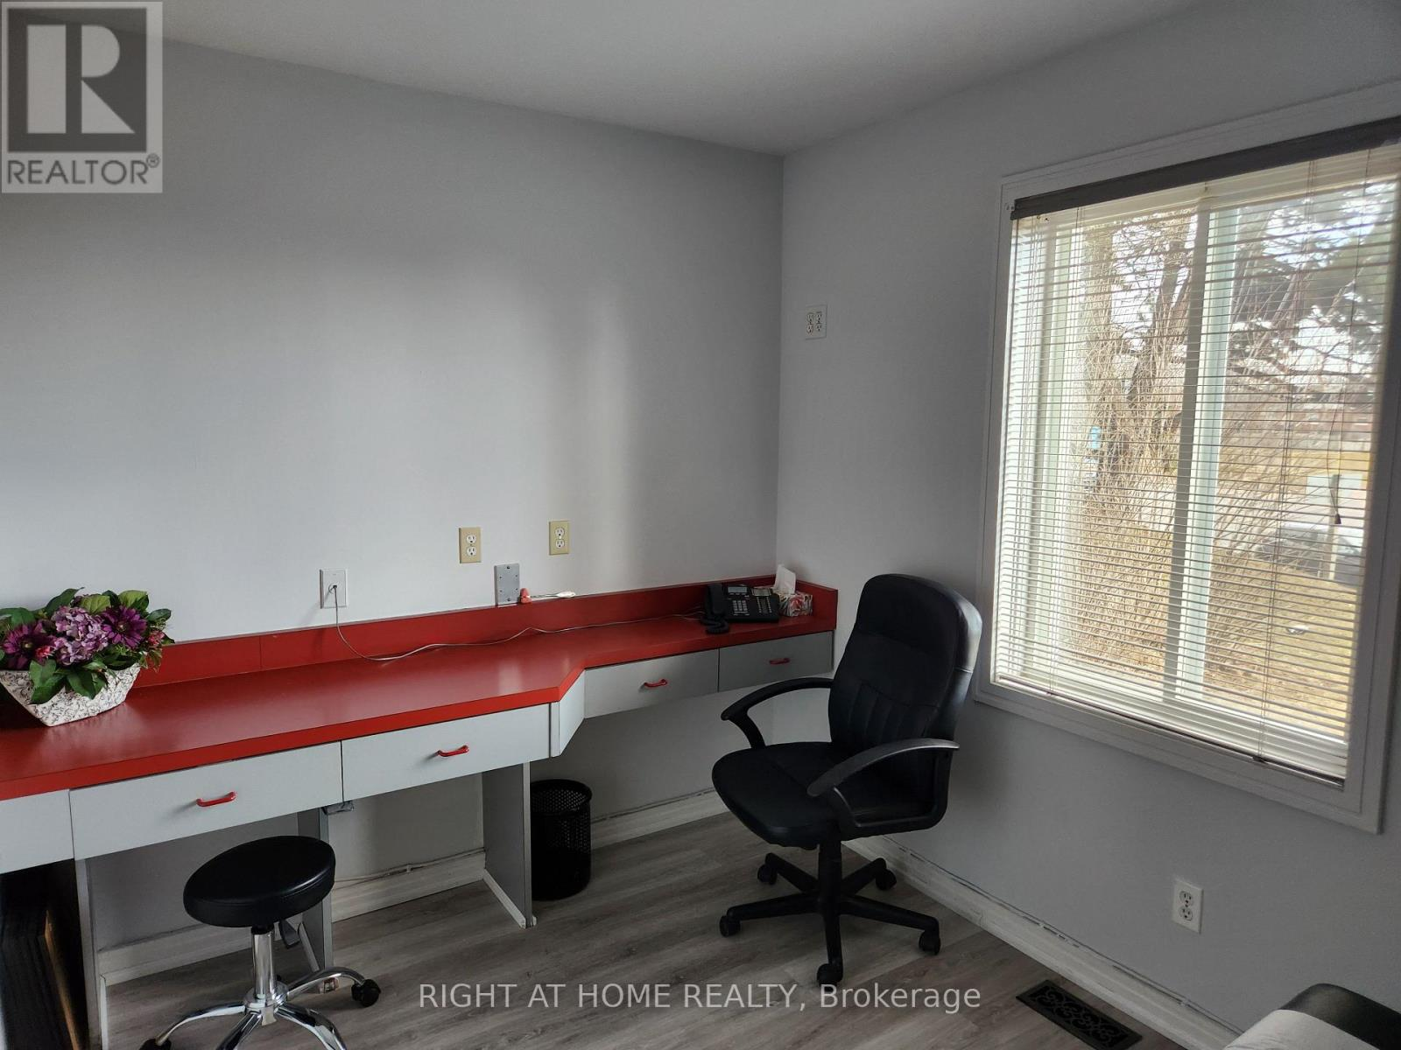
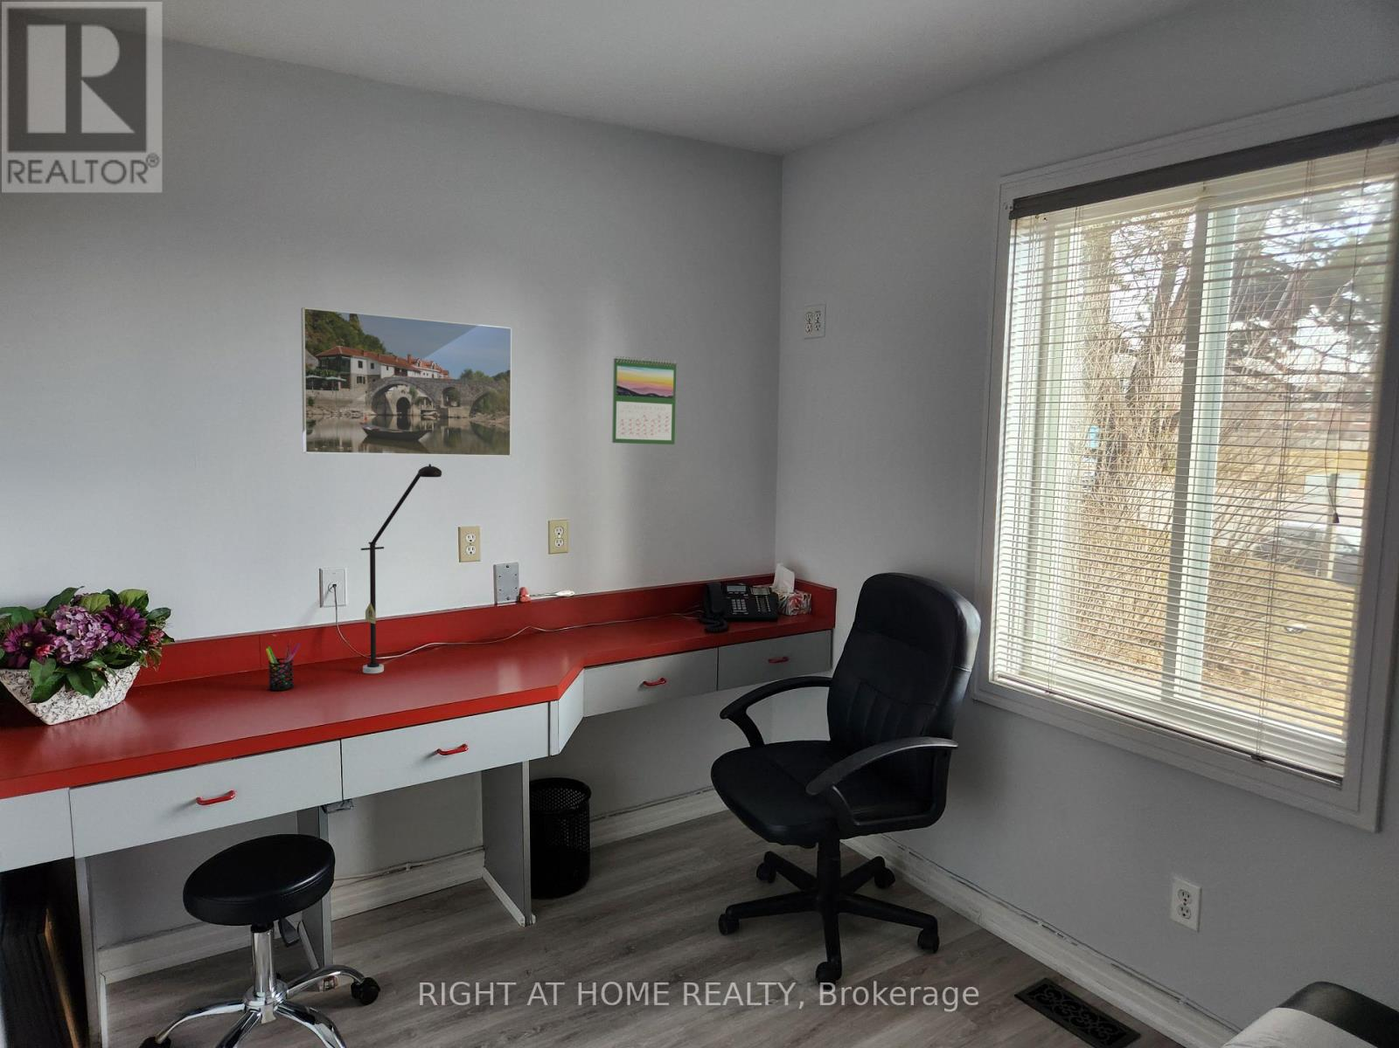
+ pen holder [265,638,301,691]
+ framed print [300,306,513,458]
+ desk lamp [360,462,443,674]
+ calendar [611,356,676,446]
